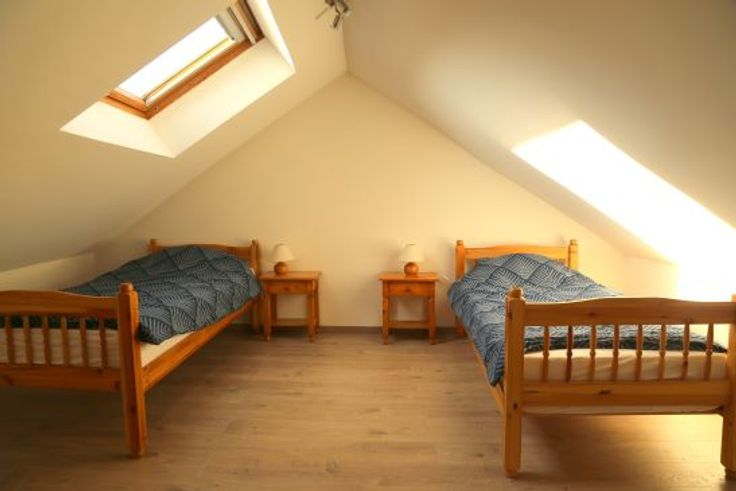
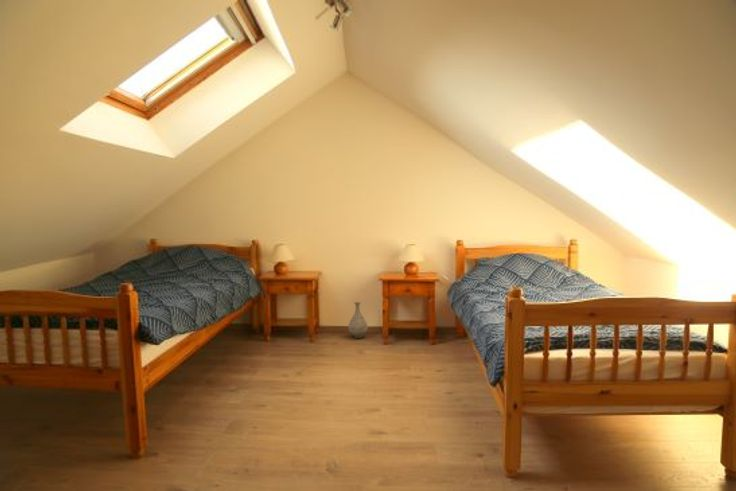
+ vase [347,301,369,339]
